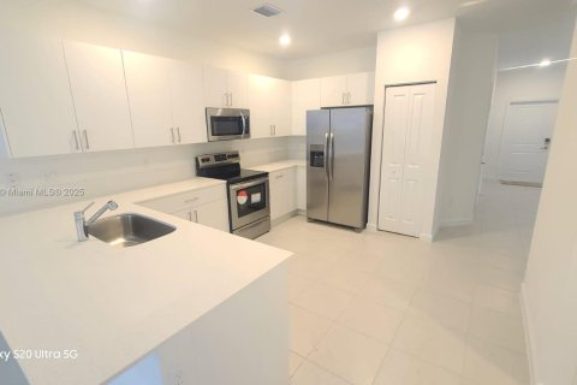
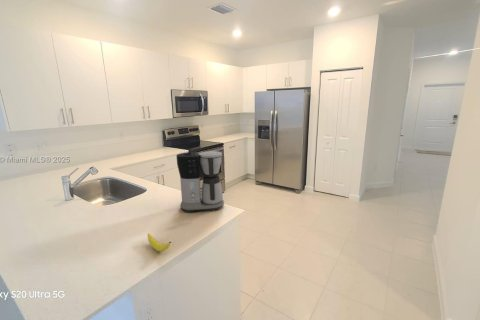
+ coffee maker [175,150,225,213]
+ banana [147,232,172,253]
